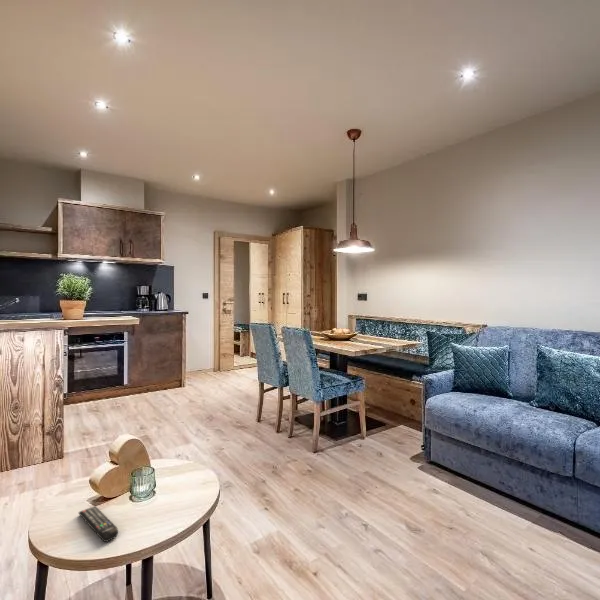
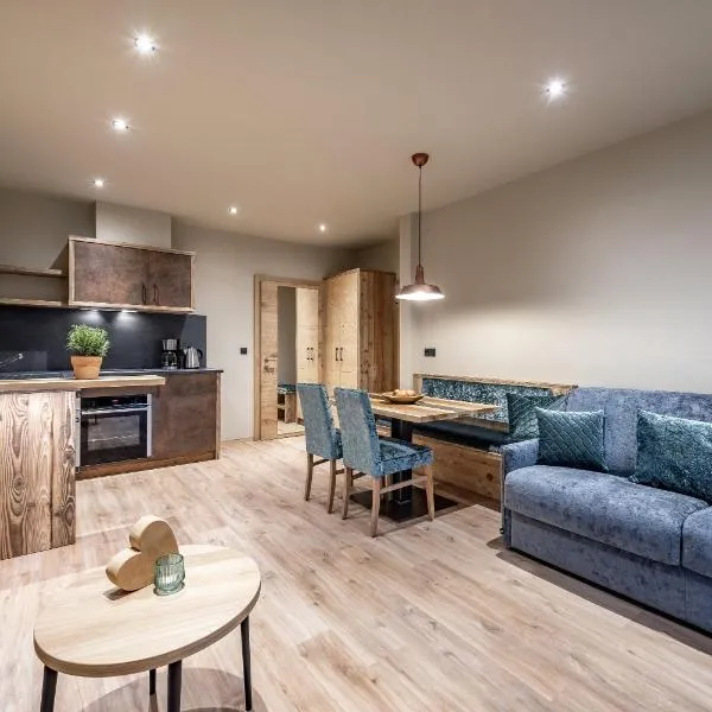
- remote control [78,505,119,543]
